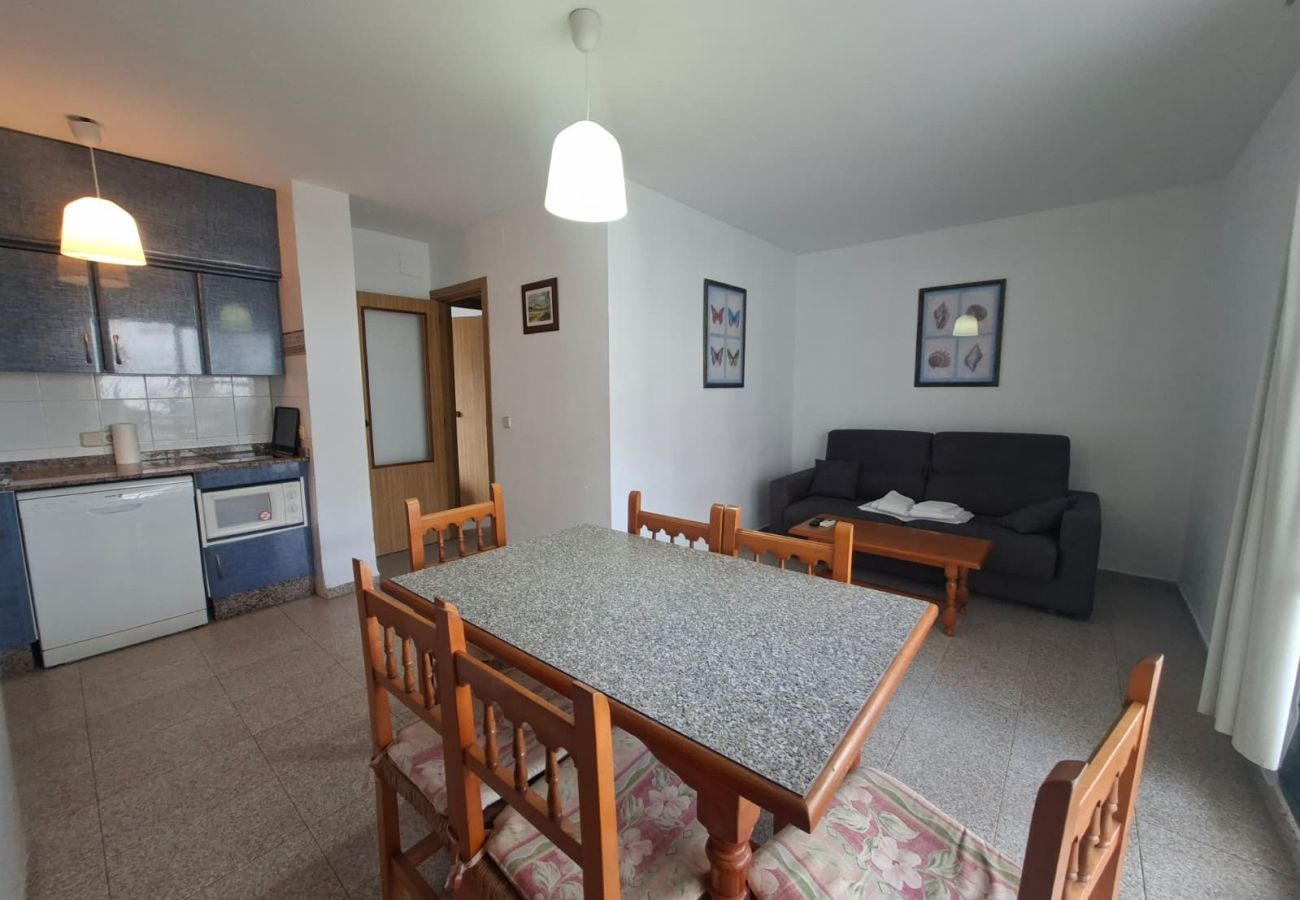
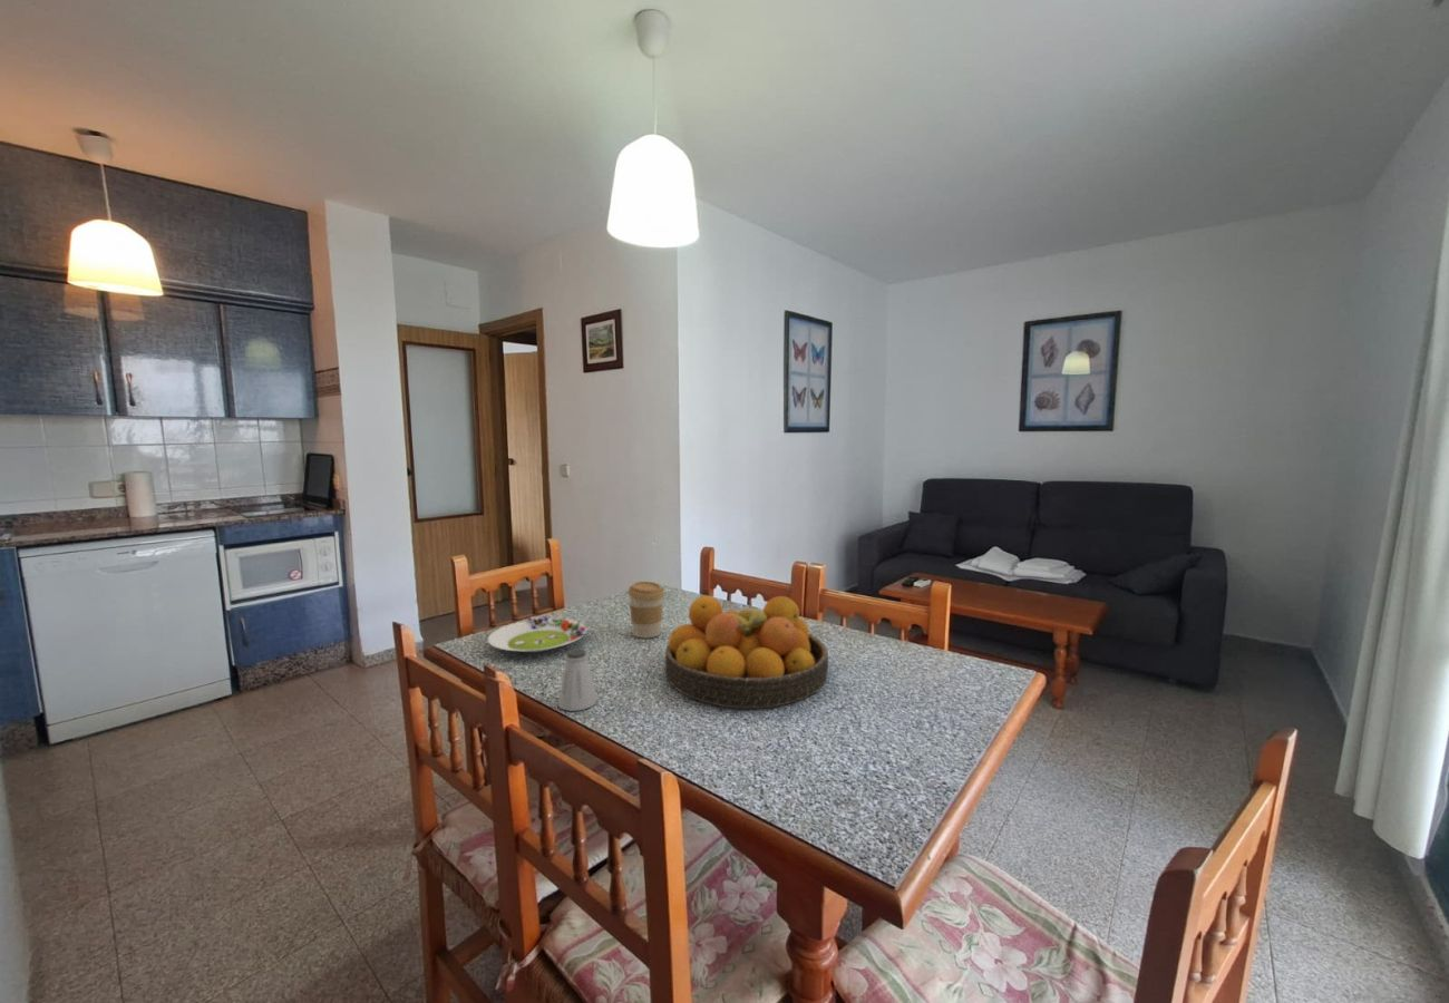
+ salad plate [487,615,587,653]
+ fruit bowl [664,595,829,710]
+ coffee cup [626,581,665,639]
+ saltshaker [557,647,599,712]
